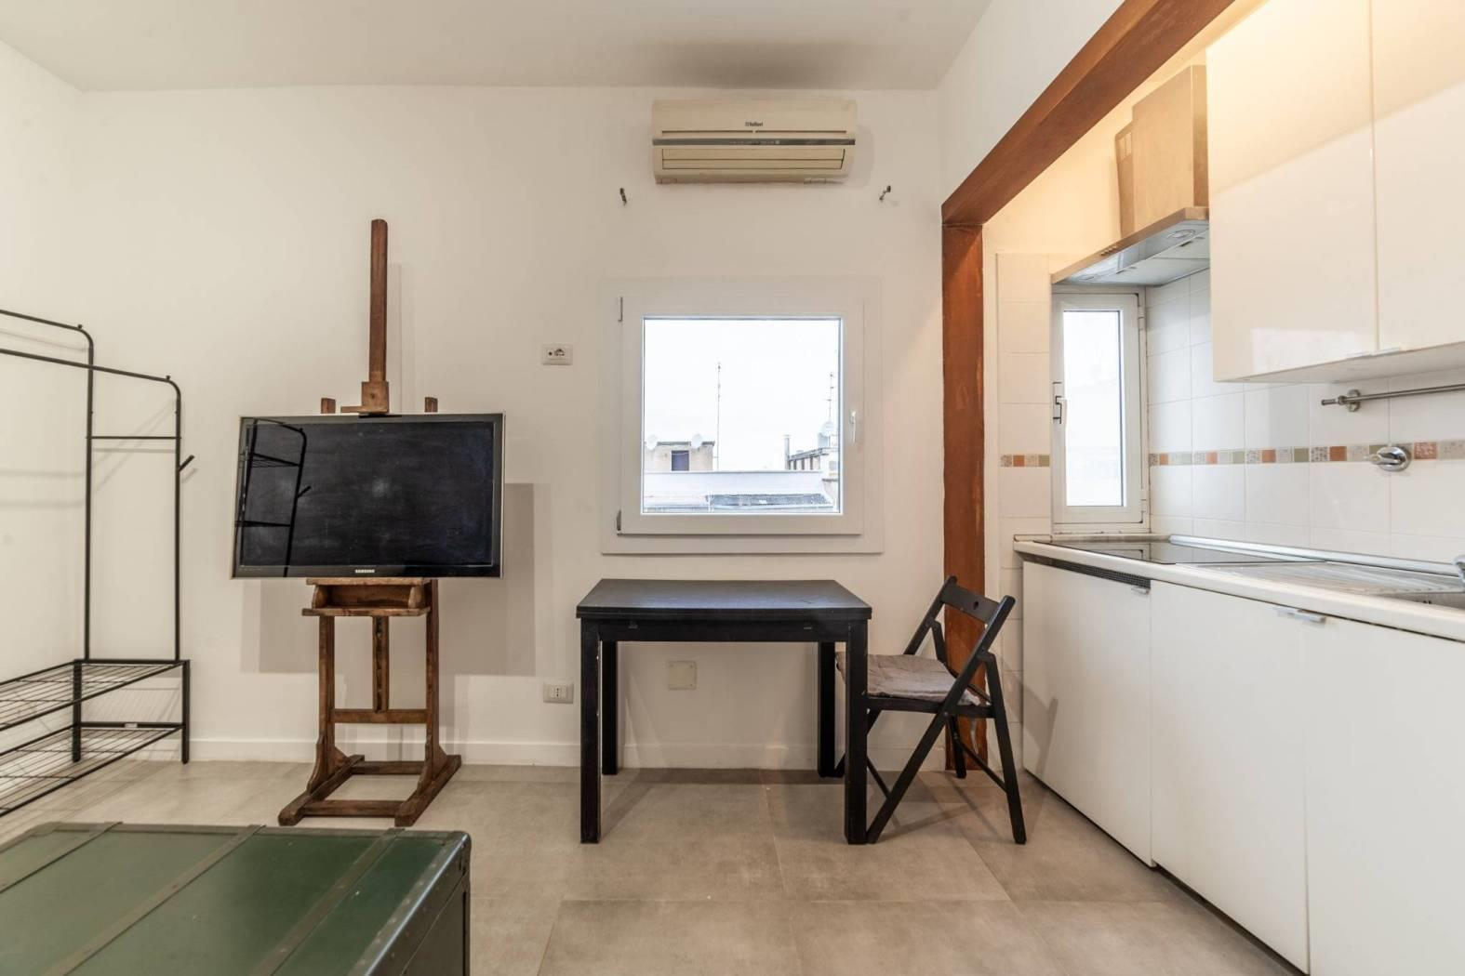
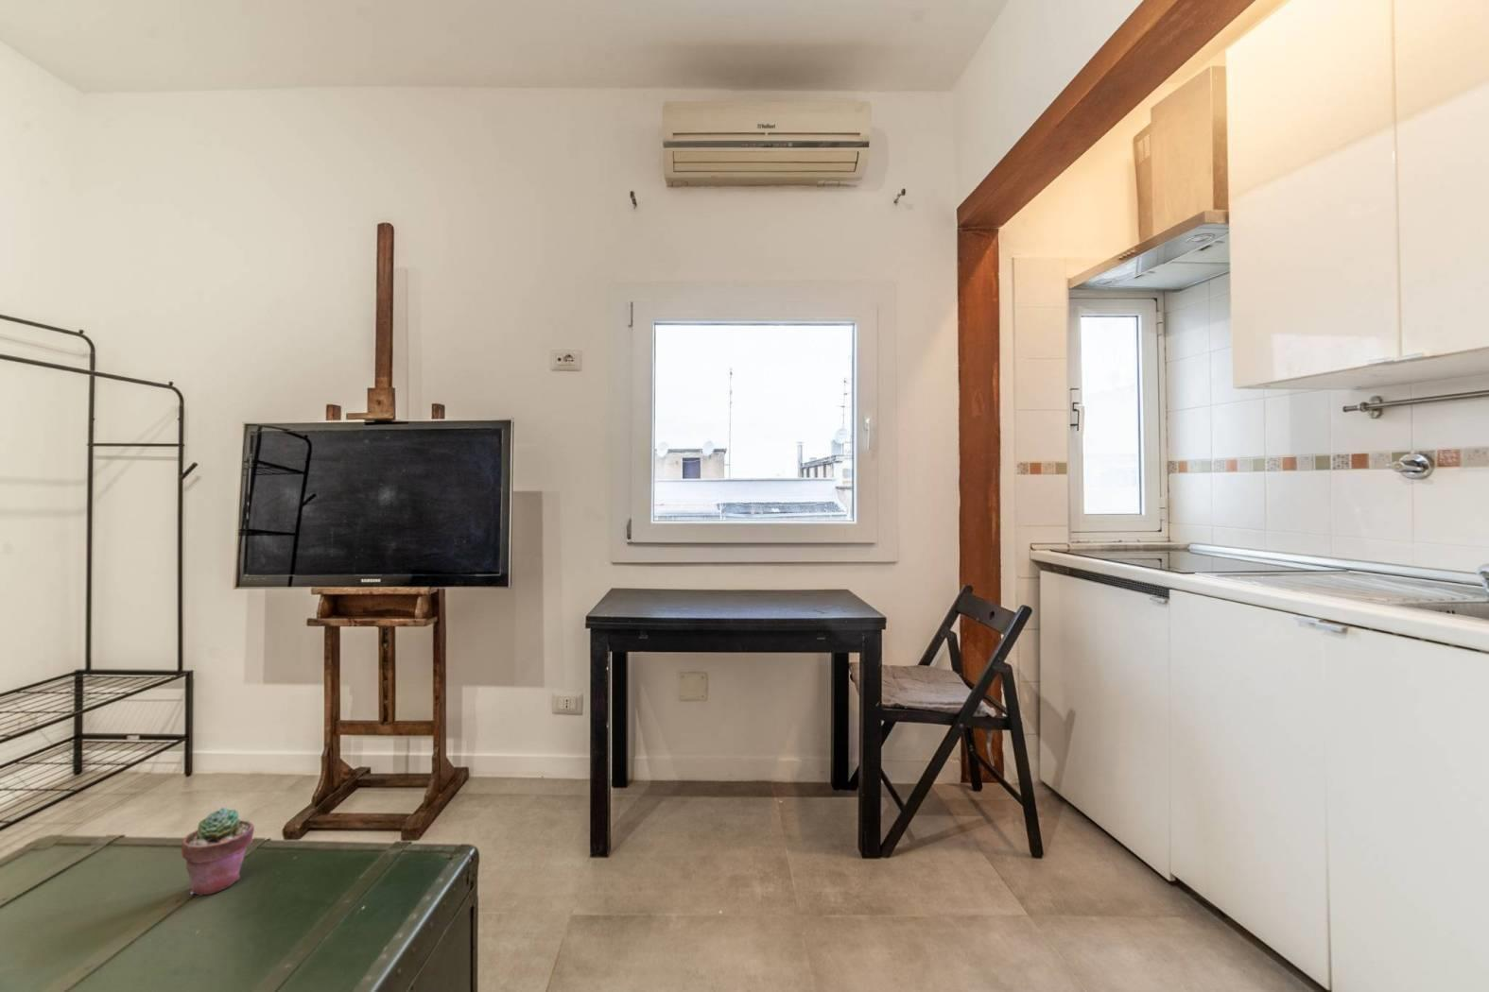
+ potted succulent [181,807,255,897]
